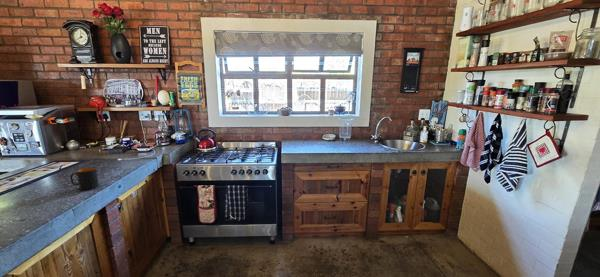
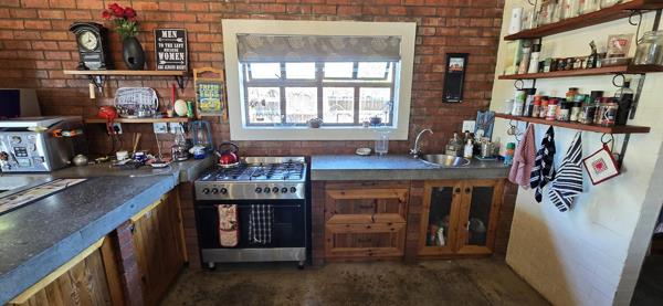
- mug [69,166,100,191]
